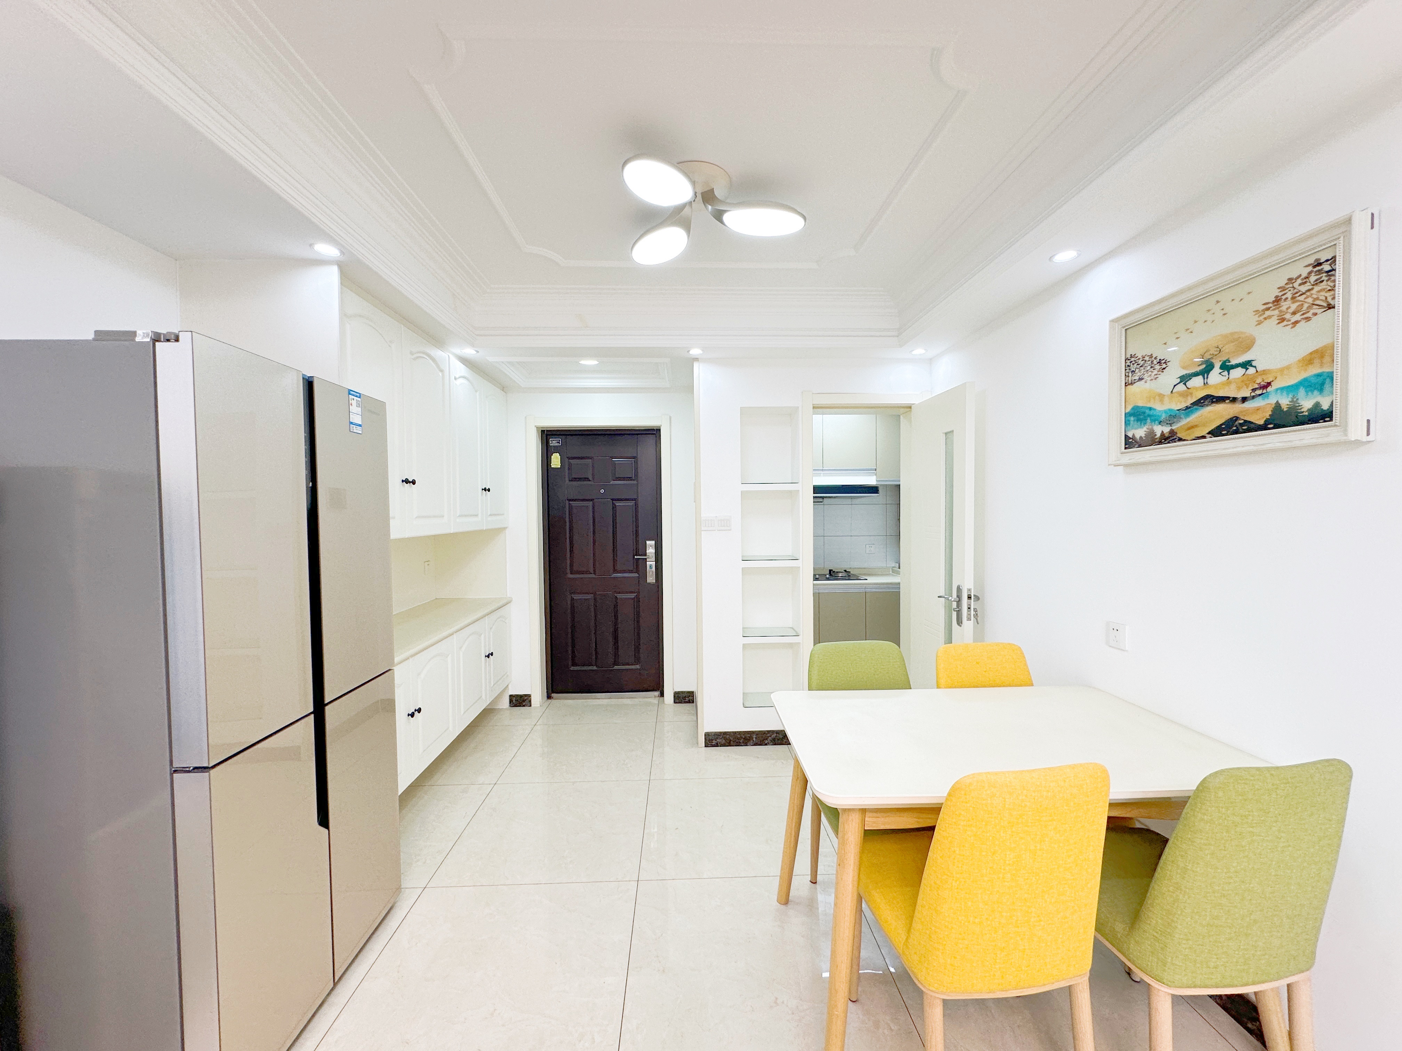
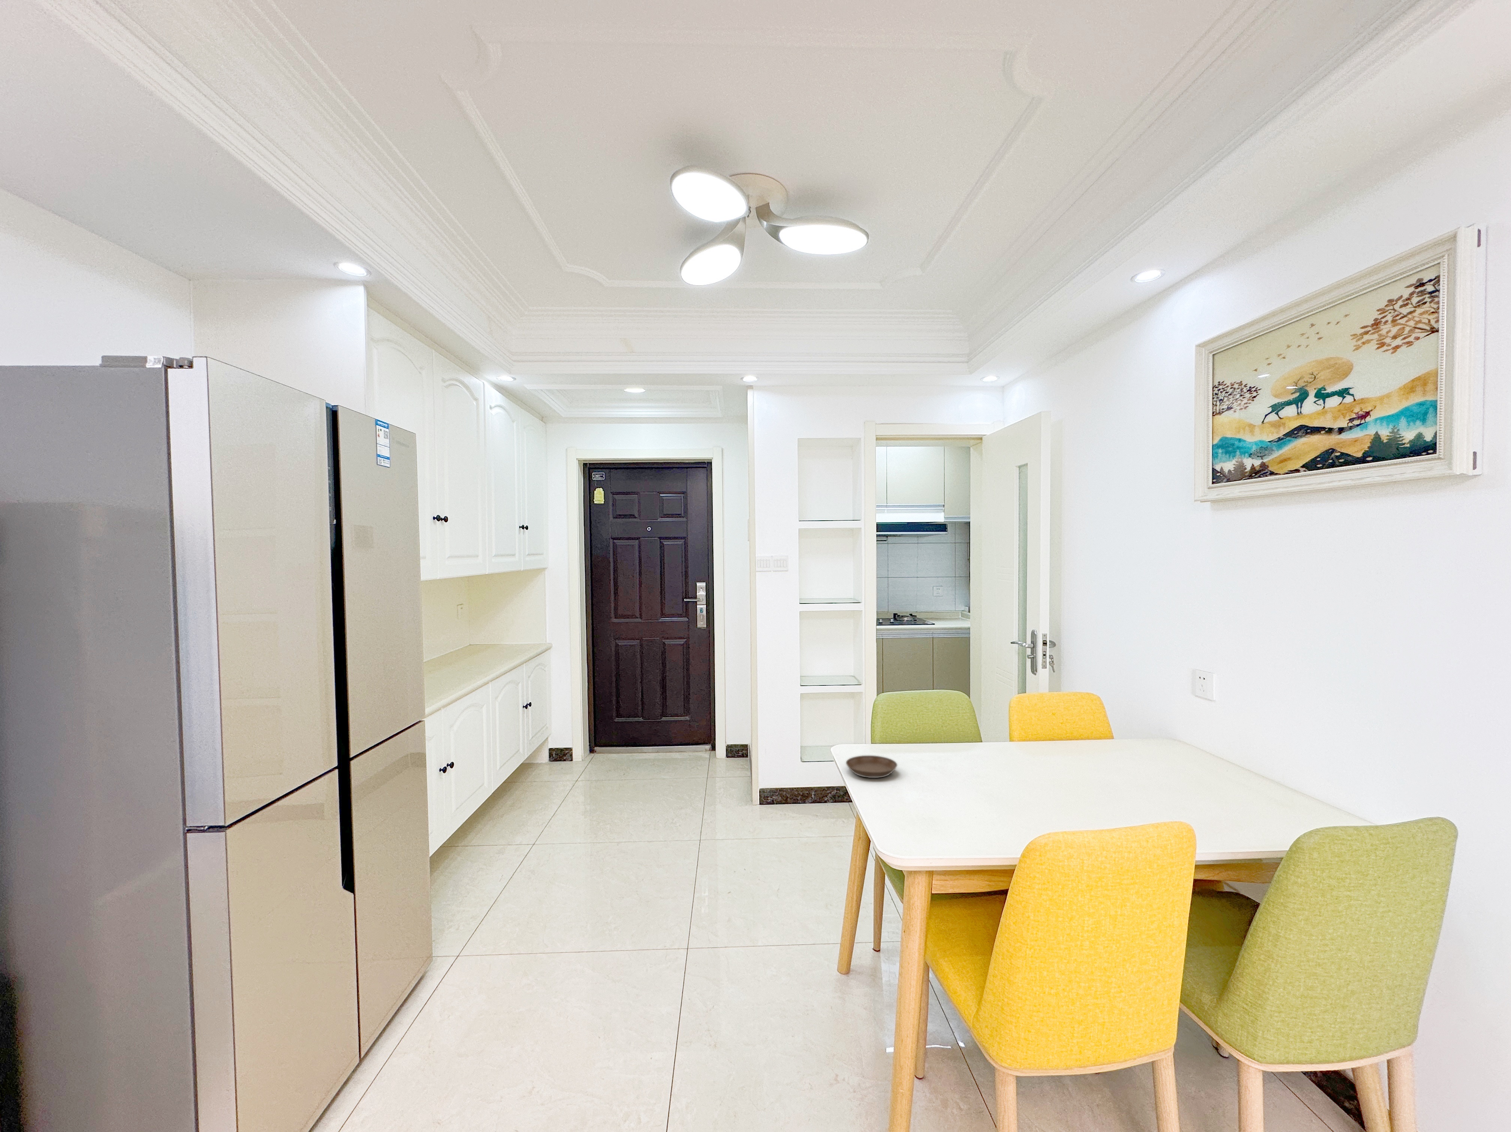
+ saucer [846,755,898,778]
